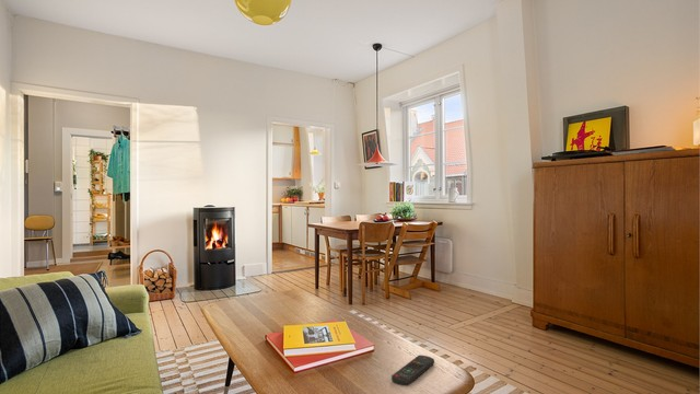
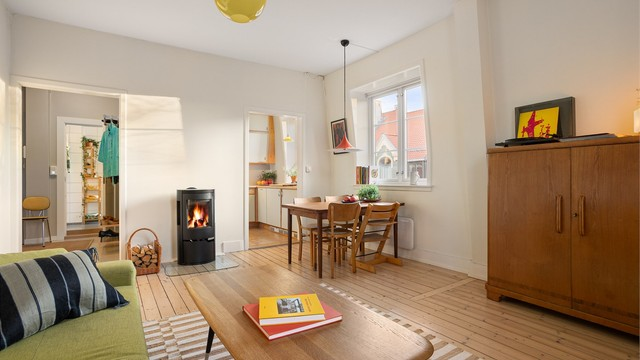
- remote control [390,355,435,386]
